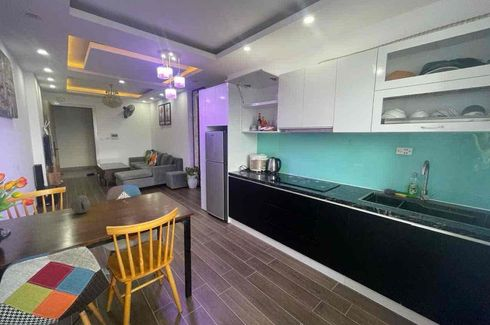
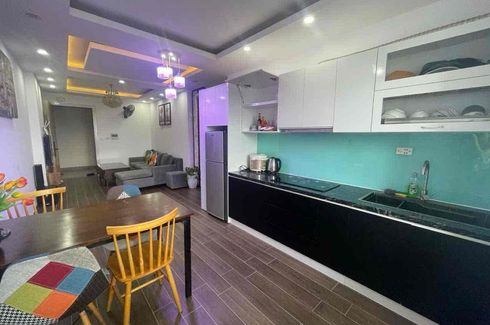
- decorative egg [70,194,91,214]
